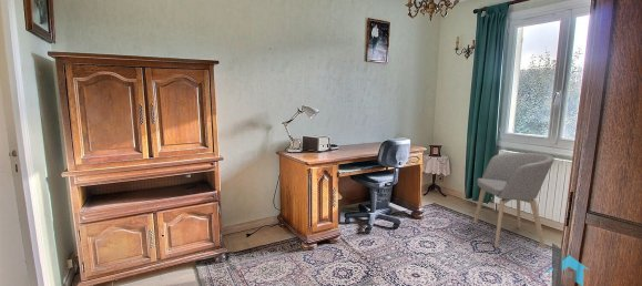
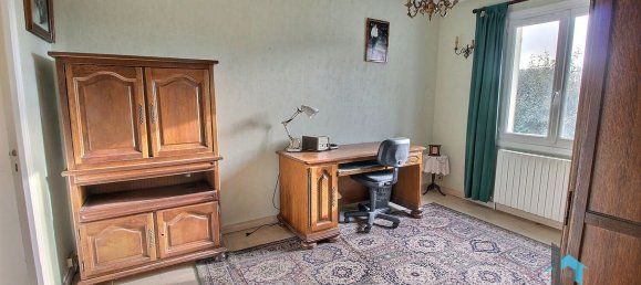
- armchair [472,152,556,249]
